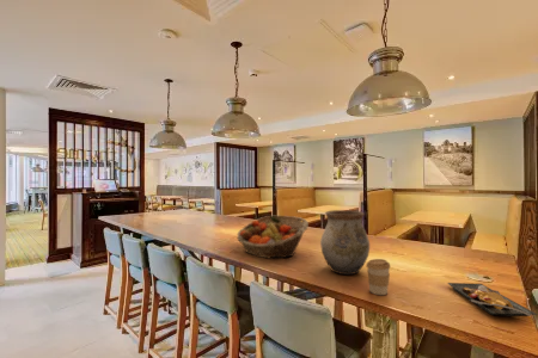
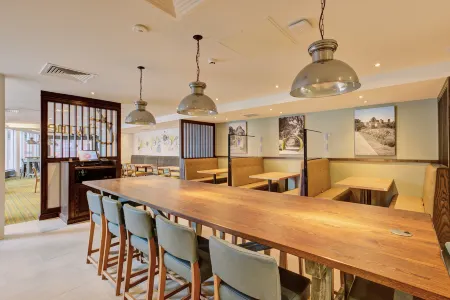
- coffee cup [365,258,391,296]
- vase [319,209,371,276]
- fruit basket [236,215,310,259]
- plate [447,282,538,317]
